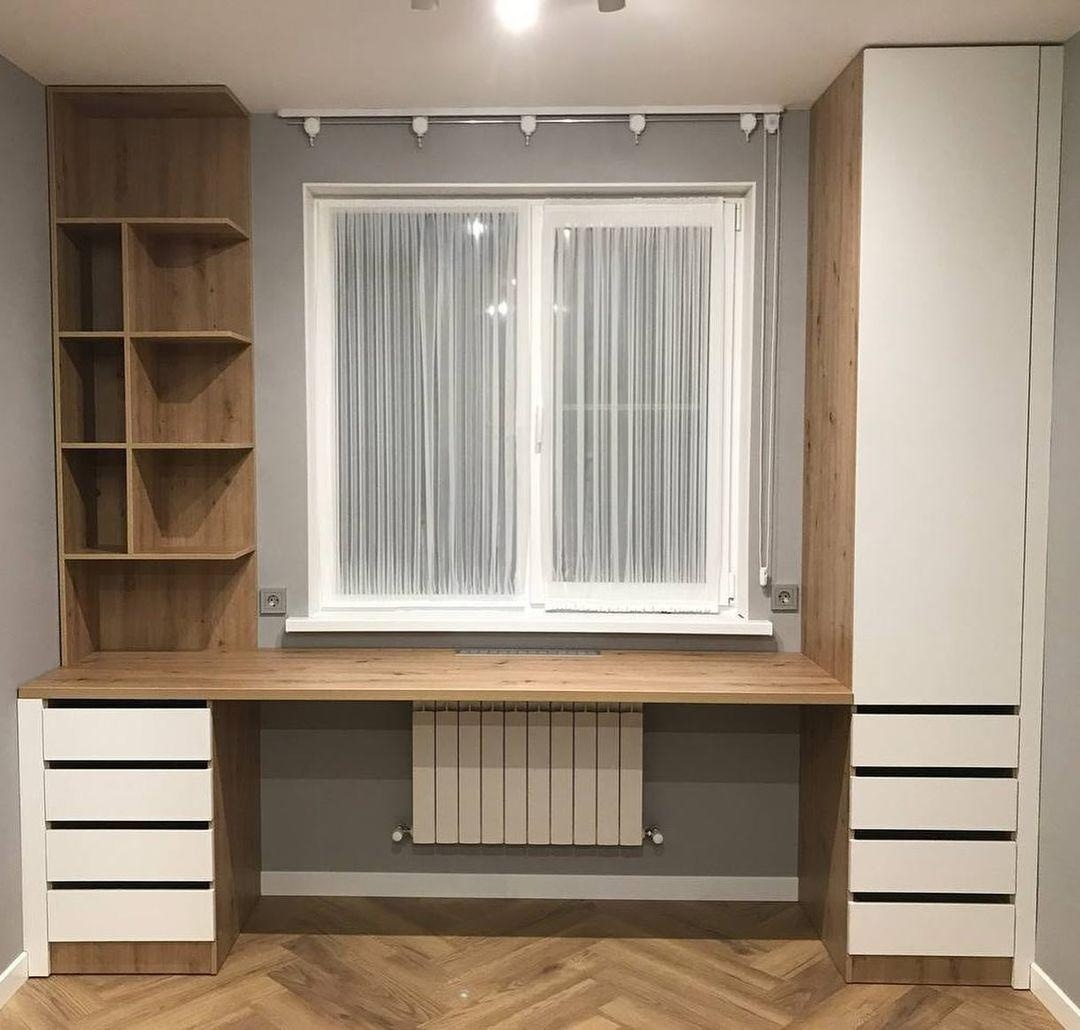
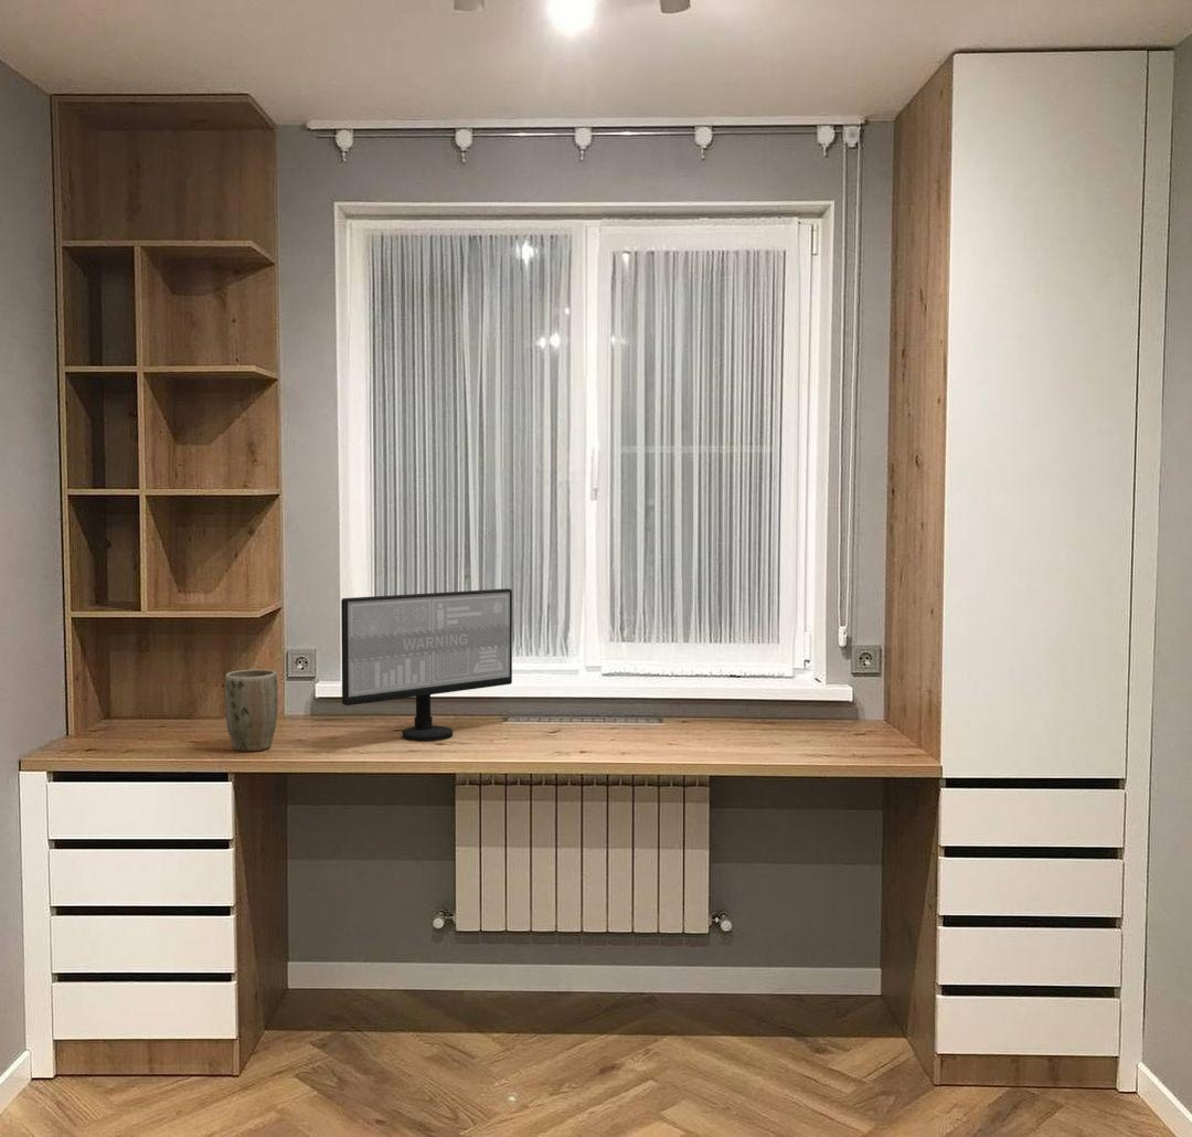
+ computer monitor [340,587,513,742]
+ plant pot [224,669,279,753]
